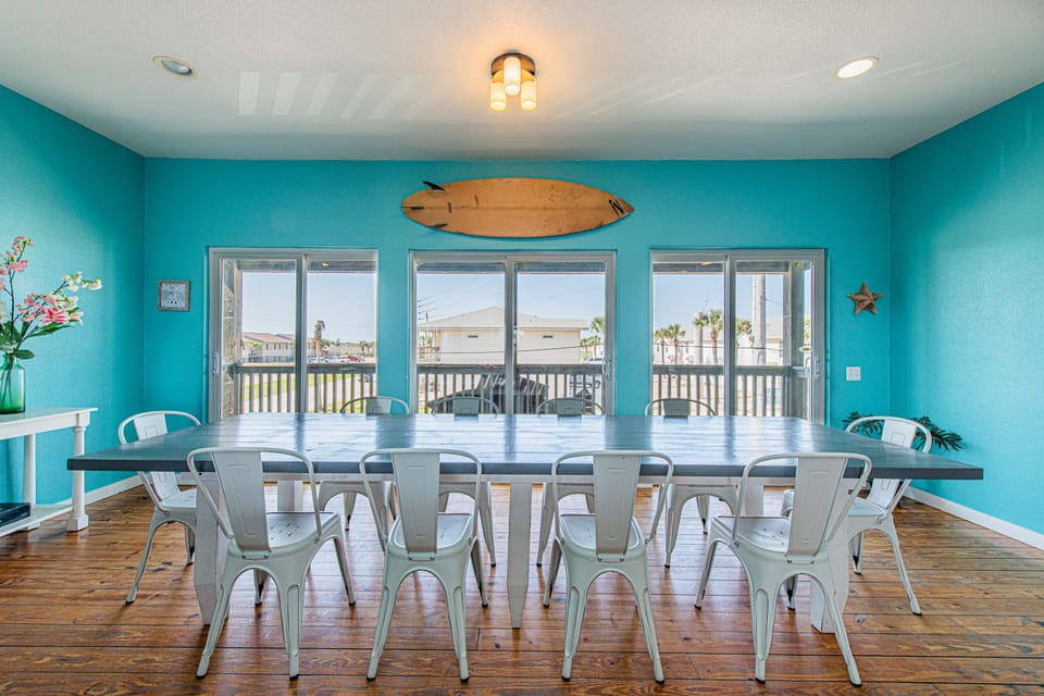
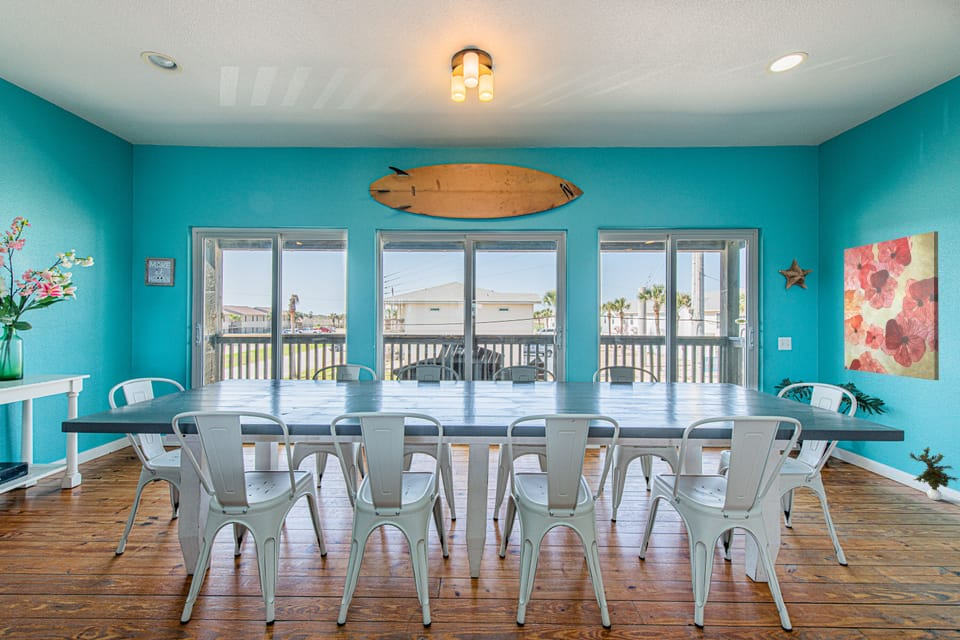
+ potted plant [907,446,960,501]
+ wall art [843,230,940,381]
